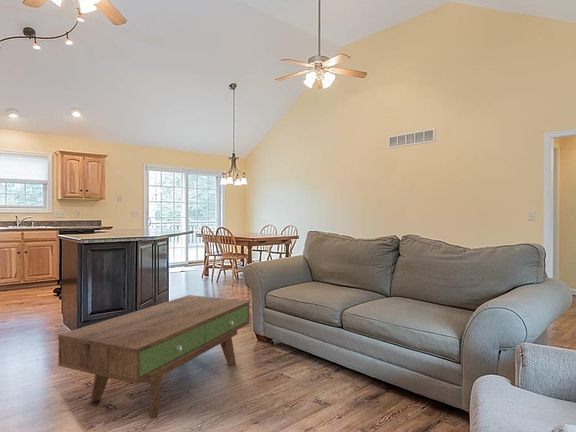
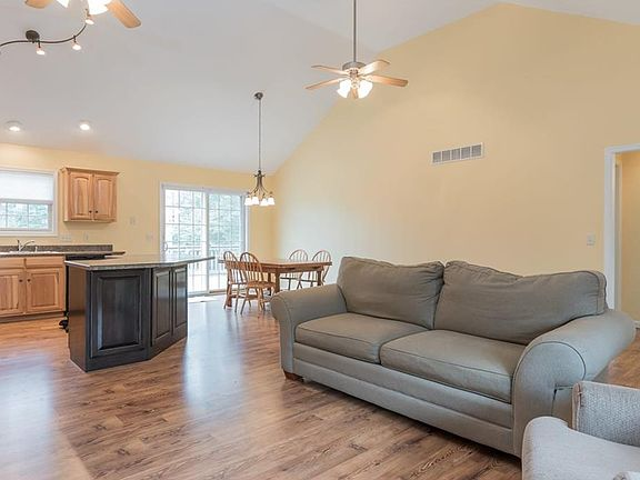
- coffee table [57,294,250,419]
